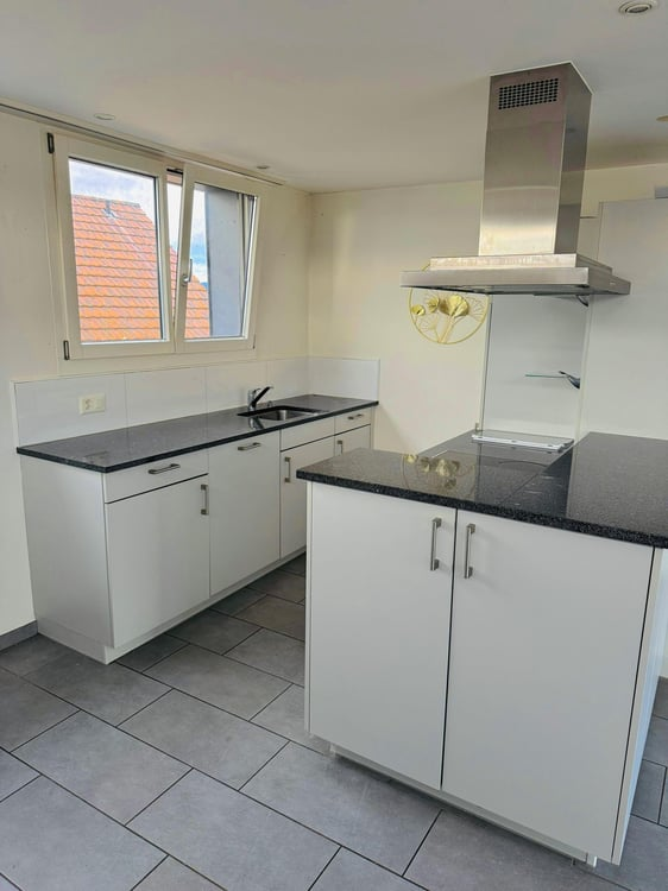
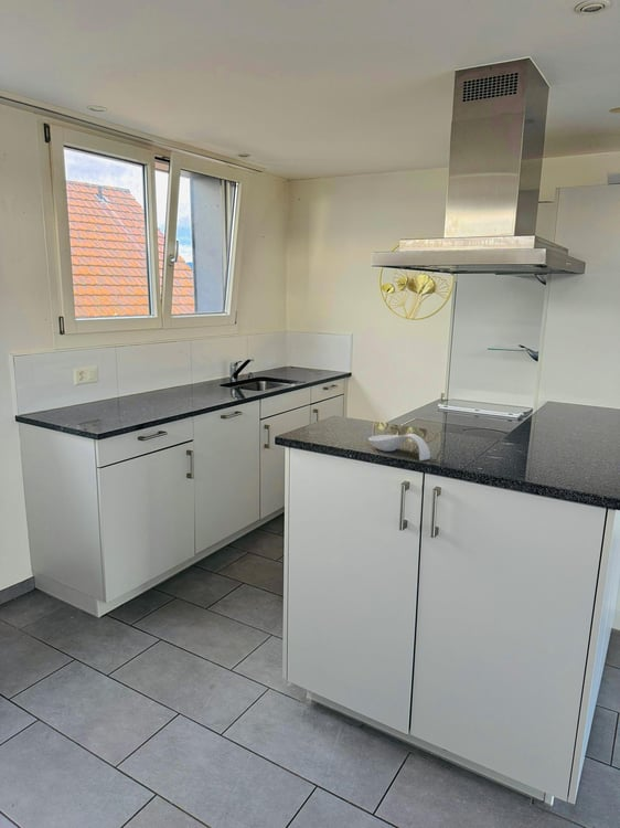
+ spoon rest [367,433,431,461]
